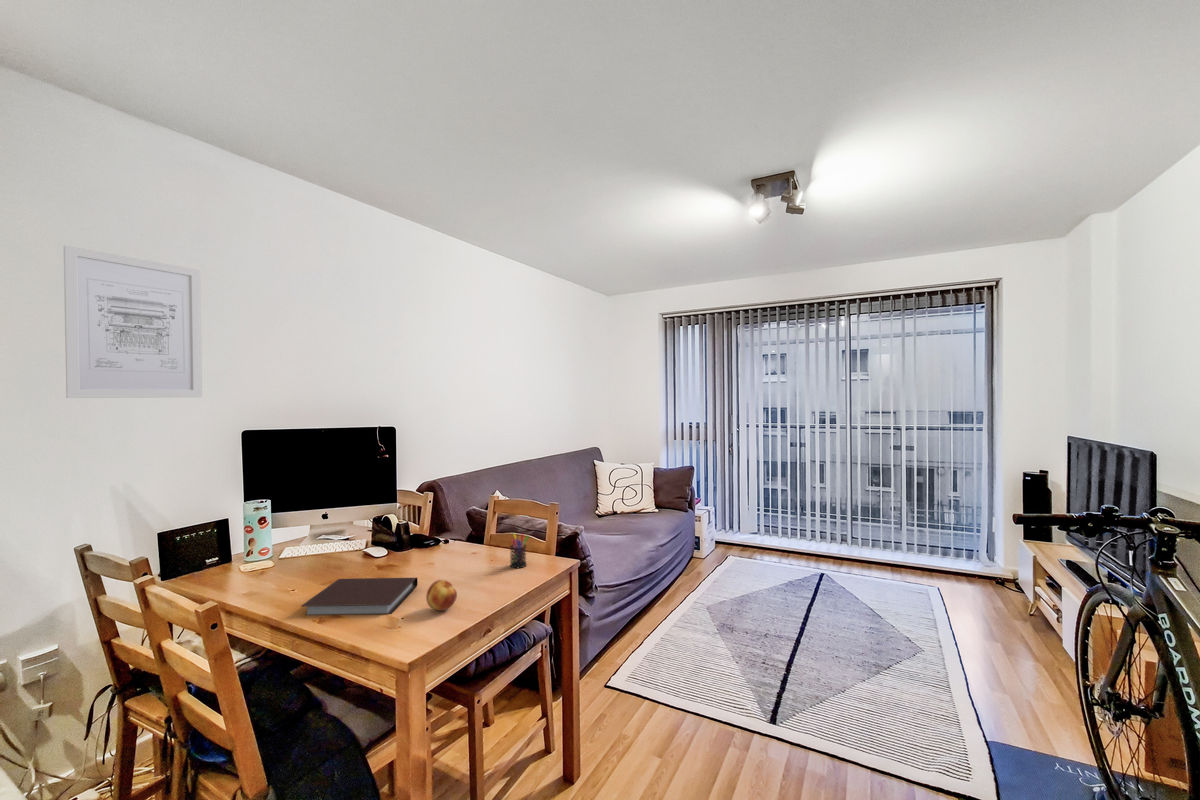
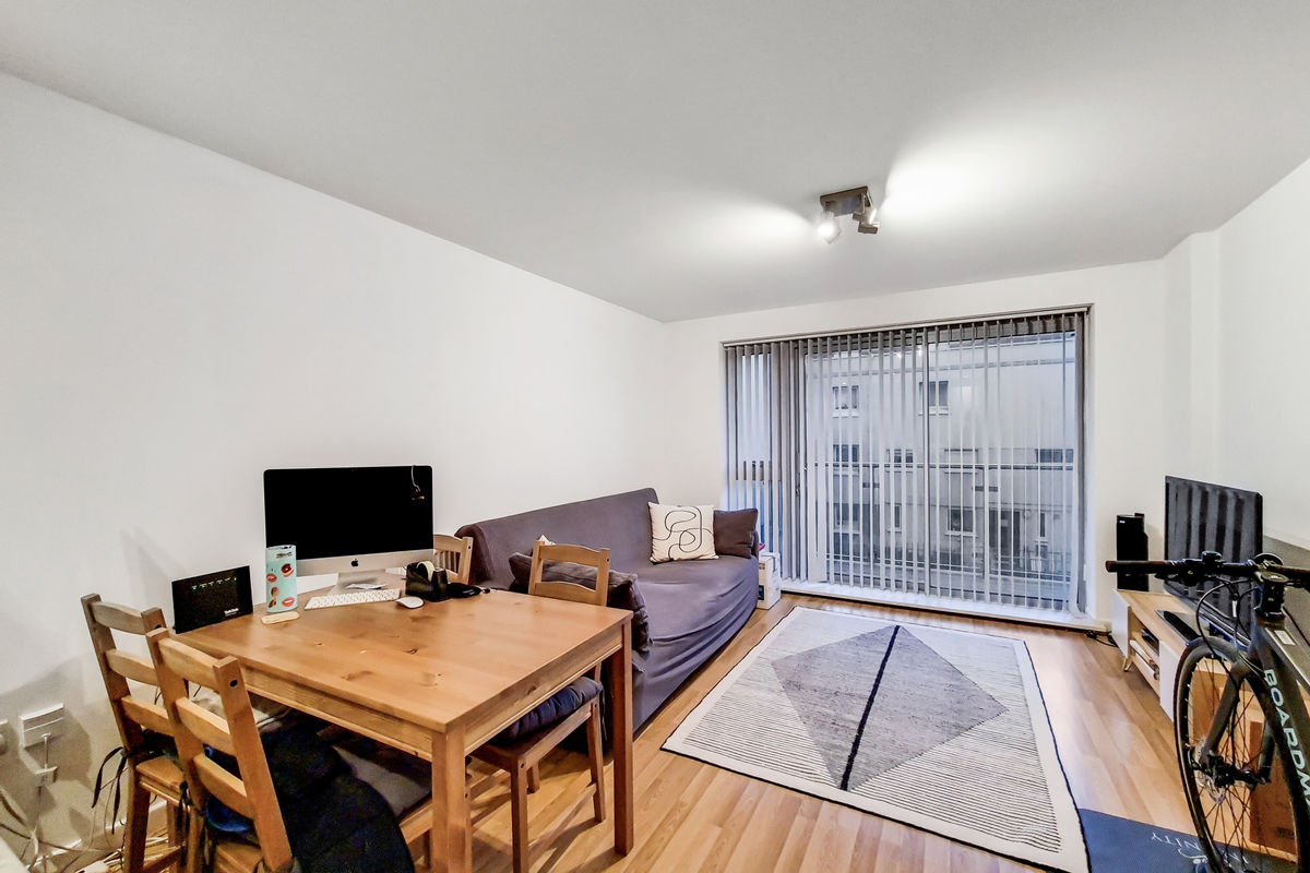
- pen holder [509,532,530,569]
- notebook [300,577,419,616]
- fruit [425,579,458,612]
- wall art [63,244,203,399]
